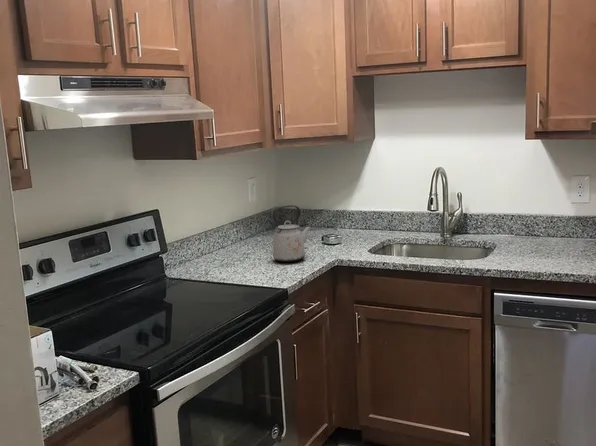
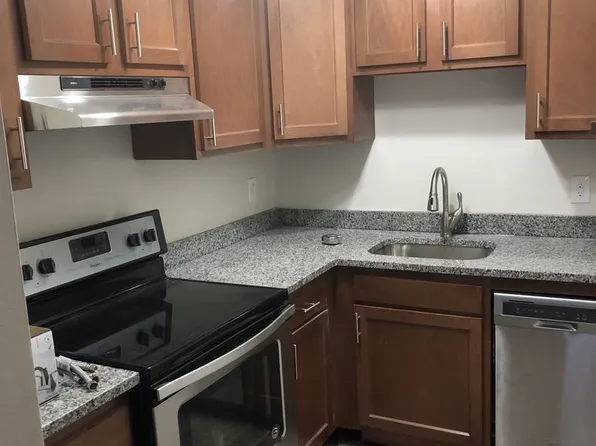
- kettle [272,204,312,263]
